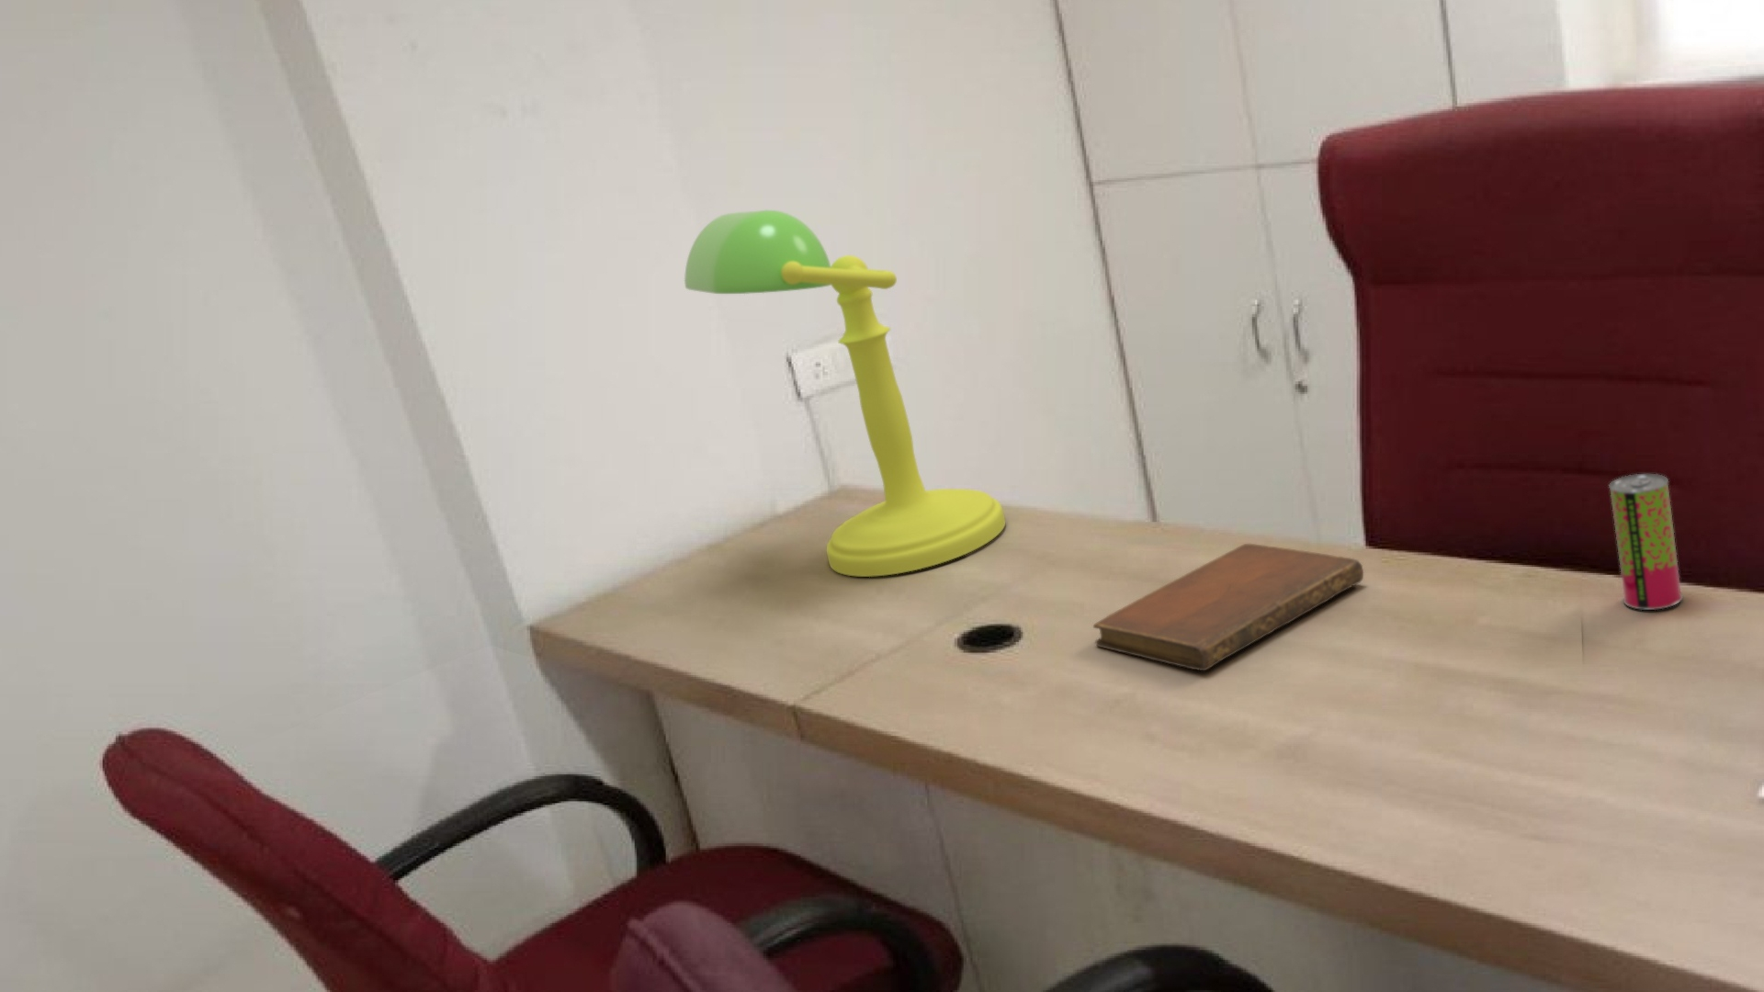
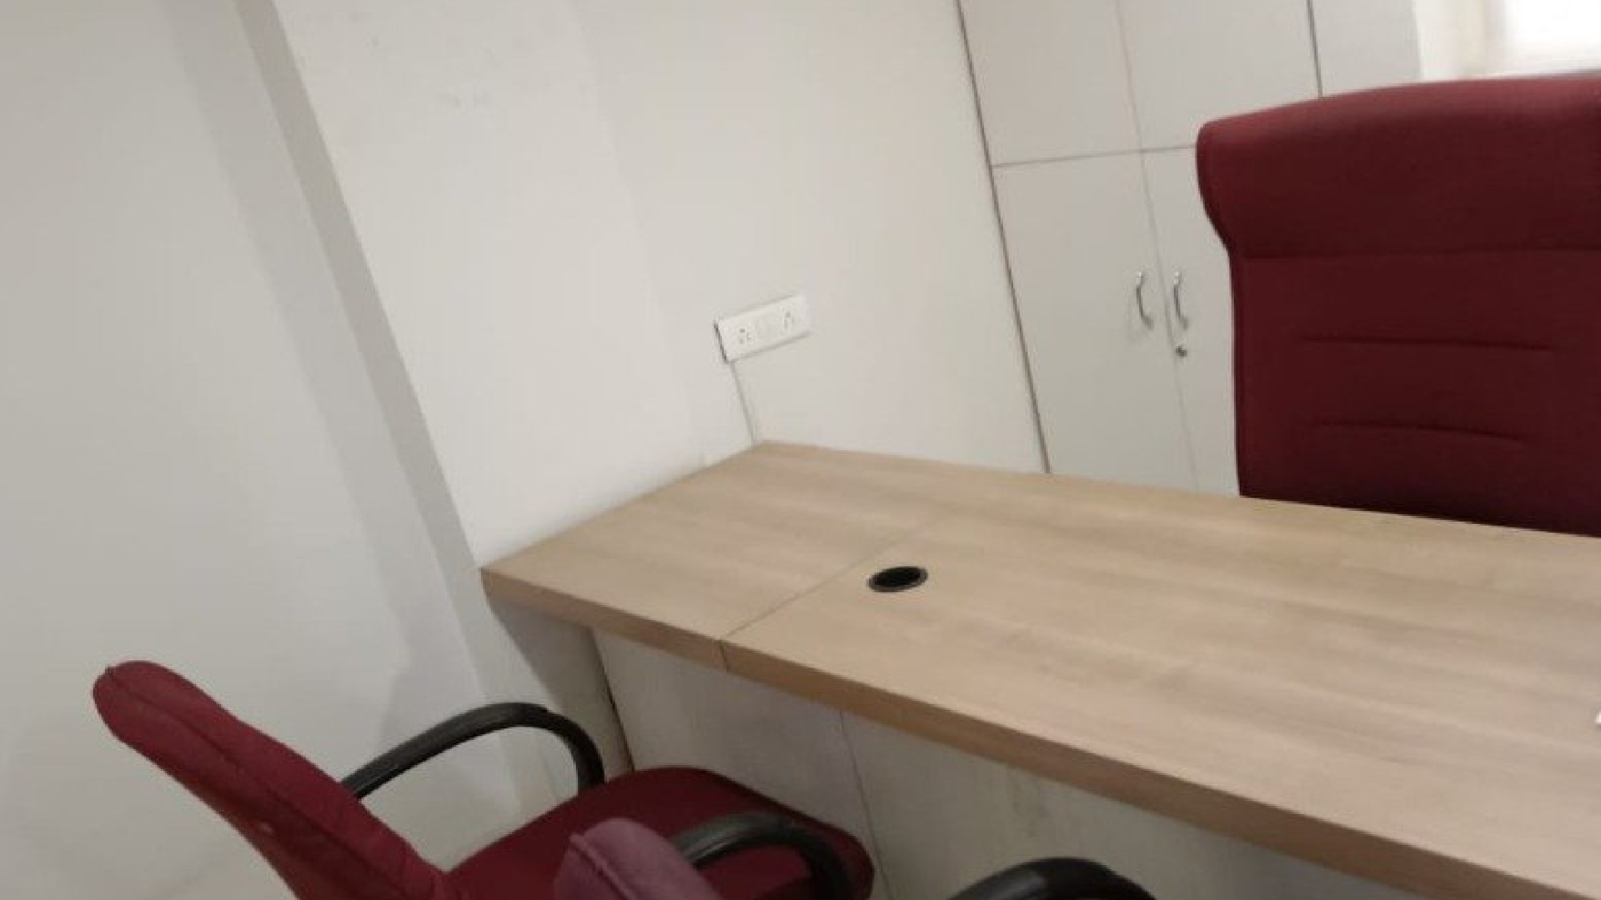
- desk lamp [683,210,1006,578]
- beverage can [1608,474,1684,610]
- notebook [1093,543,1364,671]
